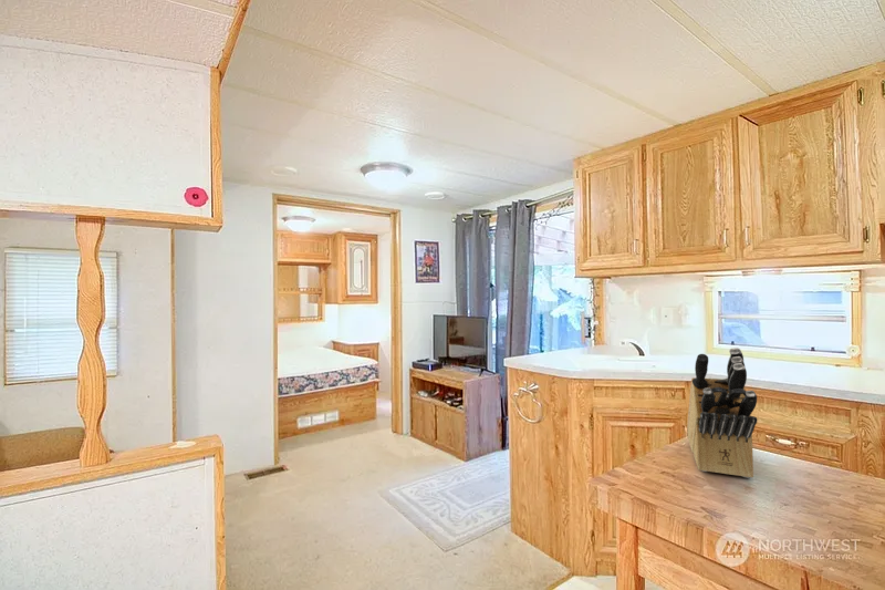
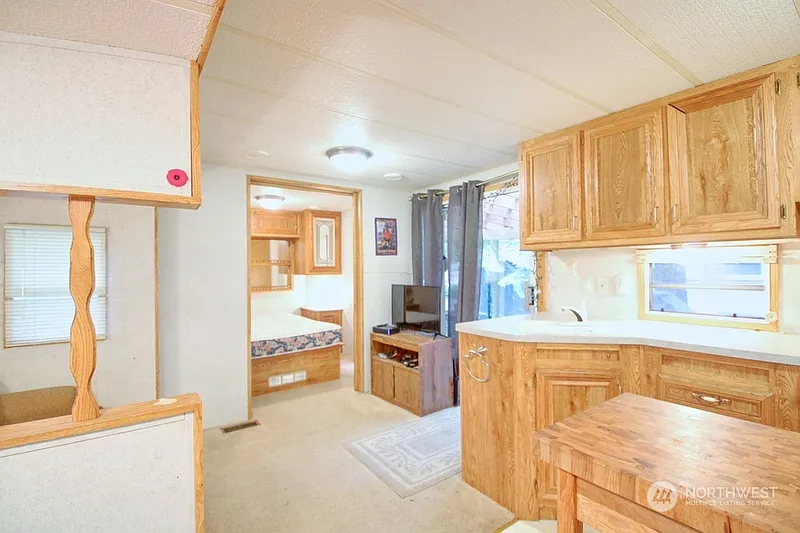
- knife block [686,346,758,479]
